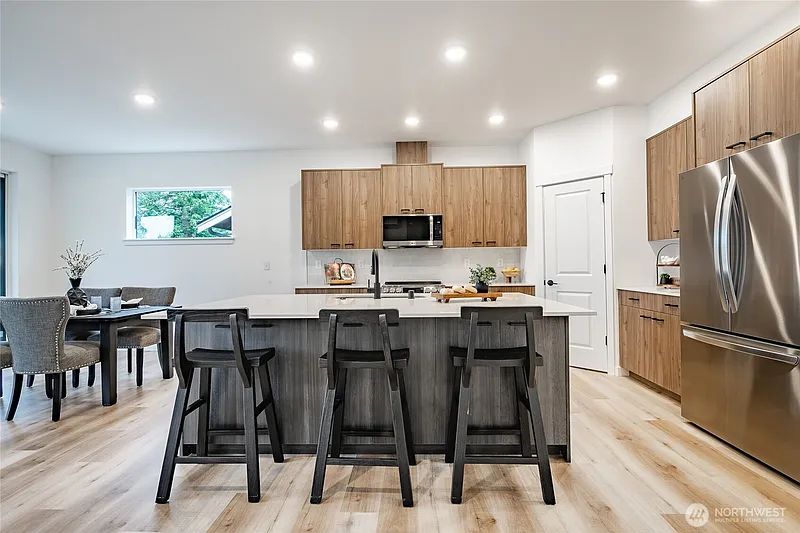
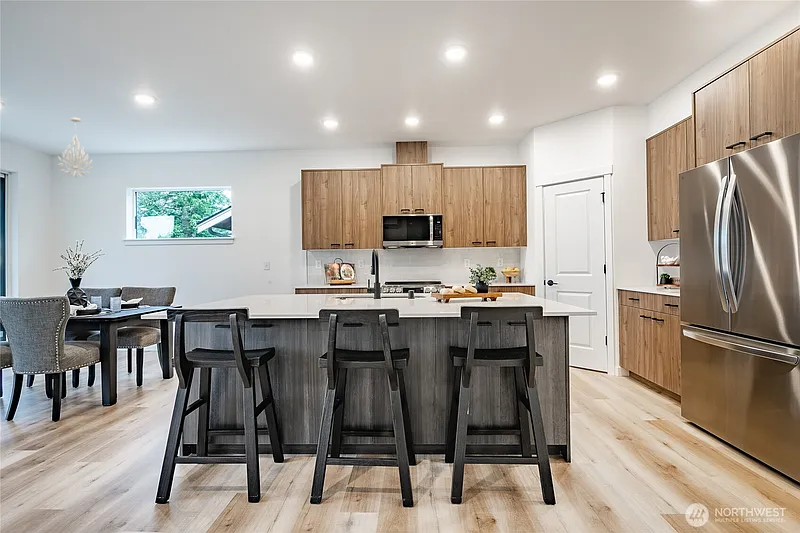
+ chandelier [56,116,94,179]
